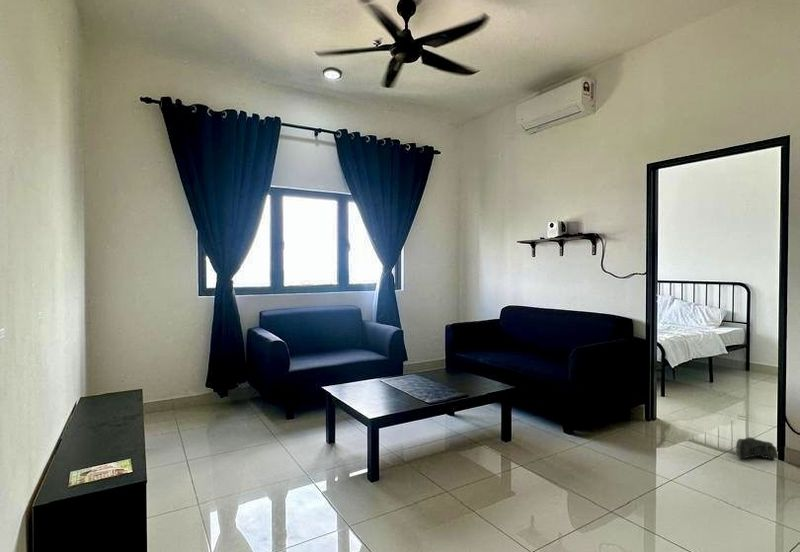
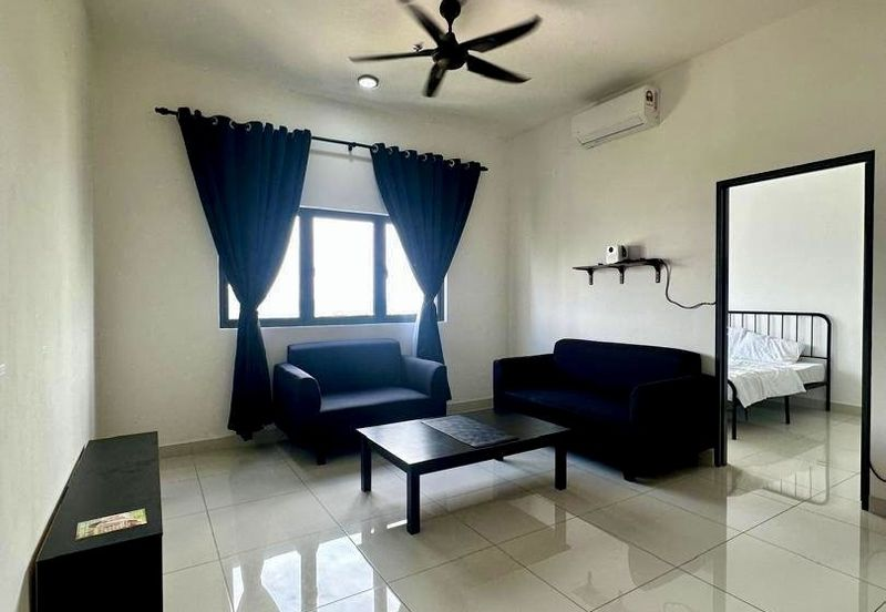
- sneaker [735,436,779,461]
